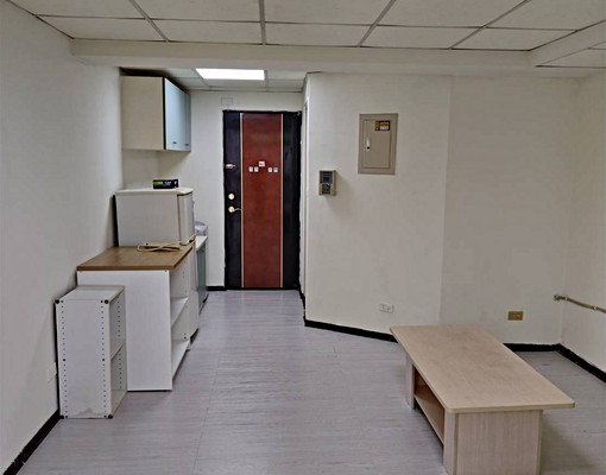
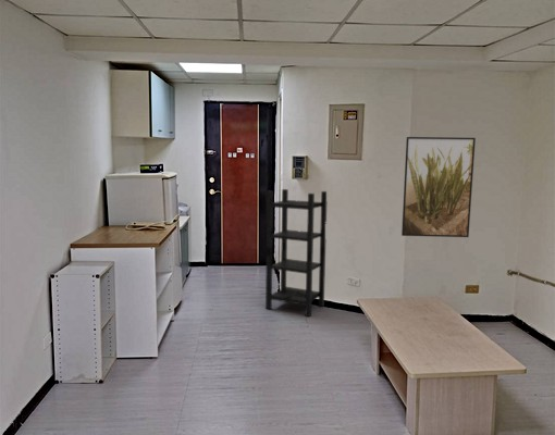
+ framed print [400,136,477,238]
+ shelving unit [264,188,328,318]
